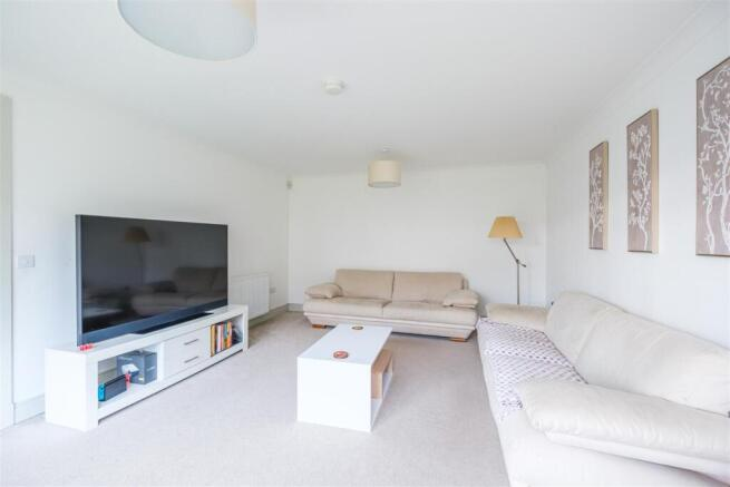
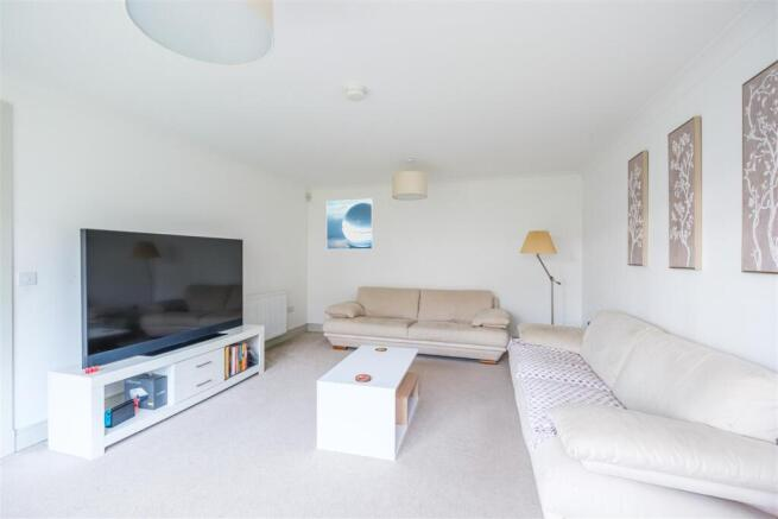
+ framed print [325,198,374,251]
